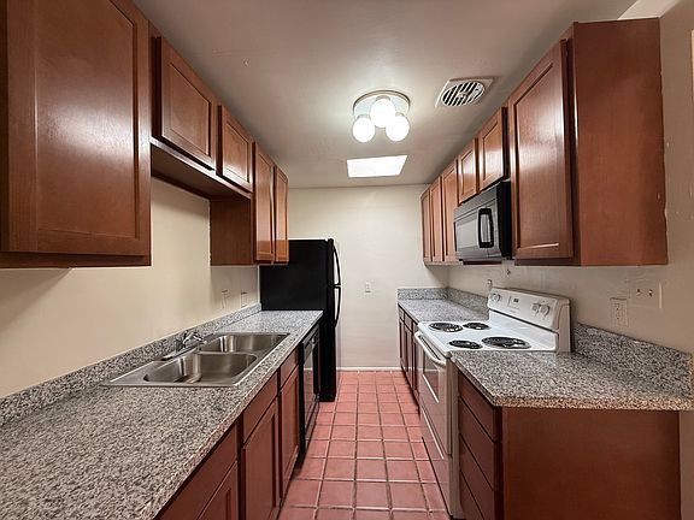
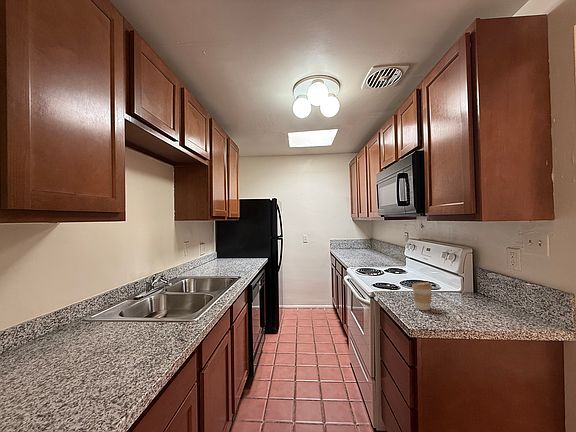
+ coffee cup [411,281,433,311]
